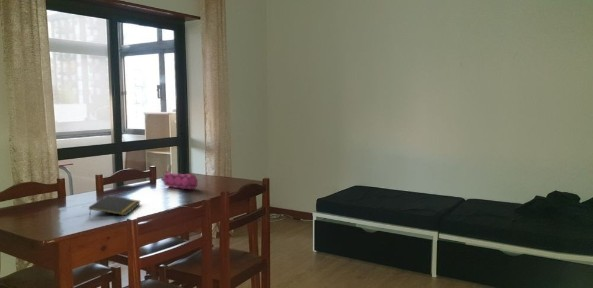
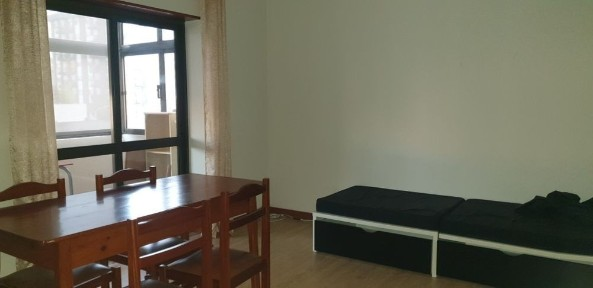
- notepad [88,194,141,218]
- pencil case [160,170,199,190]
